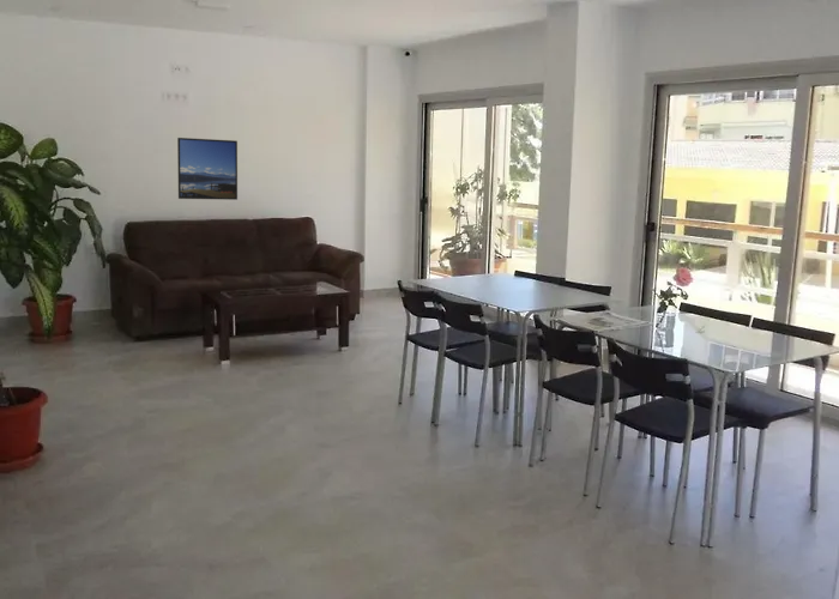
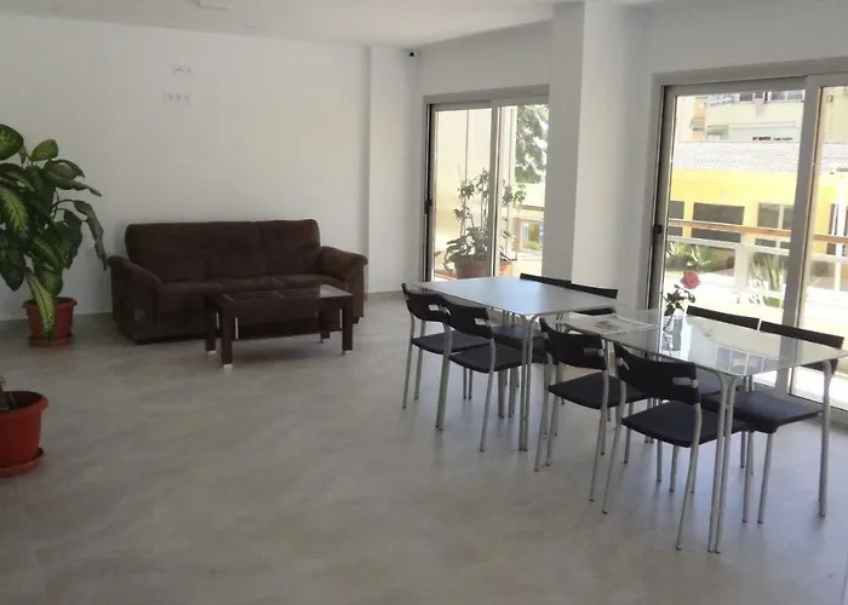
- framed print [176,137,239,201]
